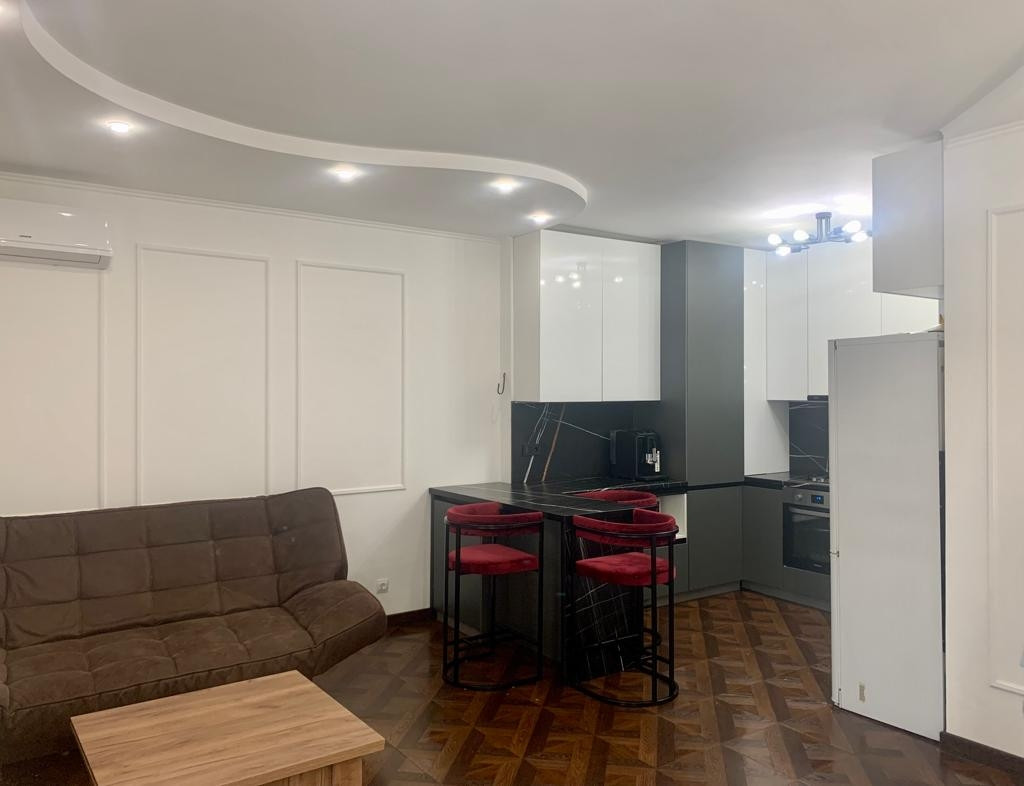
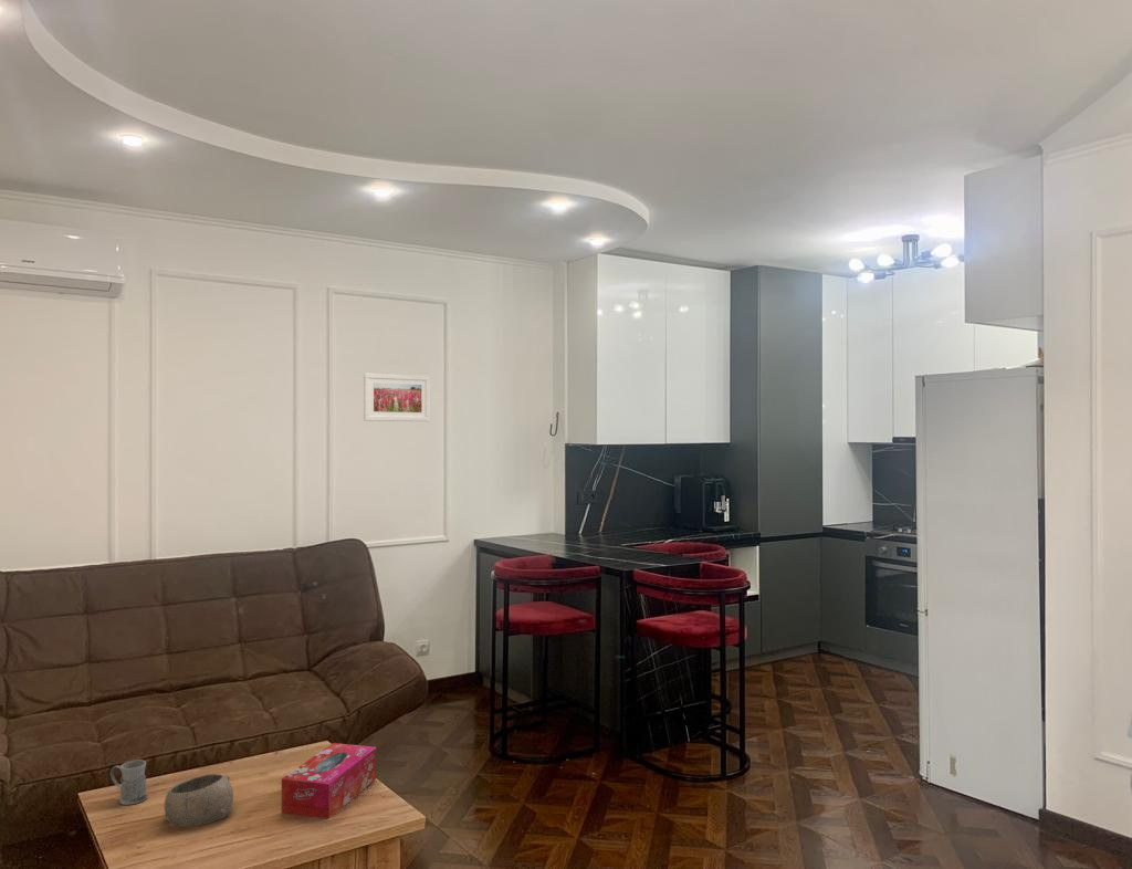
+ mug [109,760,148,806]
+ tissue box [281,742,377,819]
+ bowl [164,773,234,828]
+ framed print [363,373,431,422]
